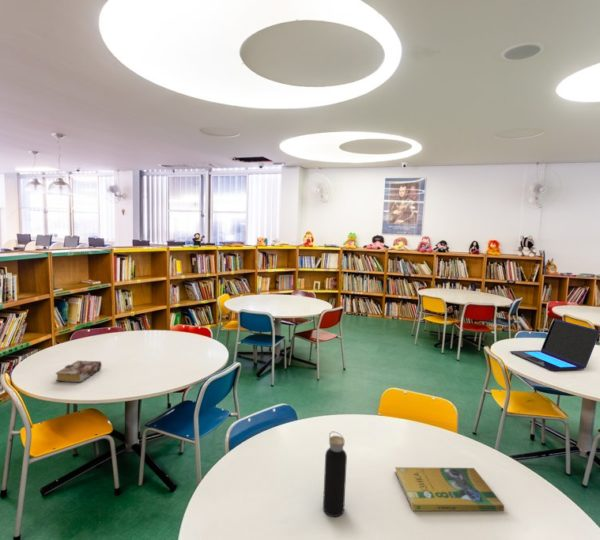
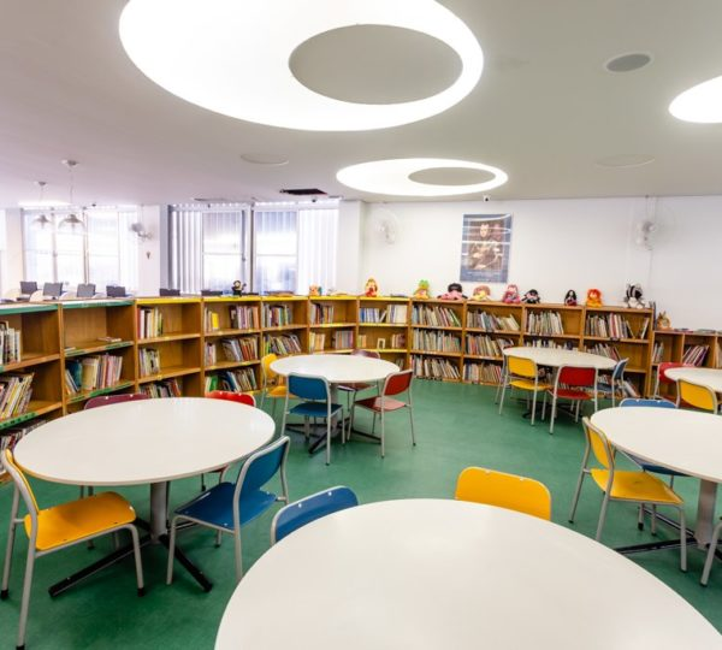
- booklet [394,466,505,512]
- water bottle [322,431,348,518]
- laptop [509,318,600,371]
- book [55,360,103,383]
